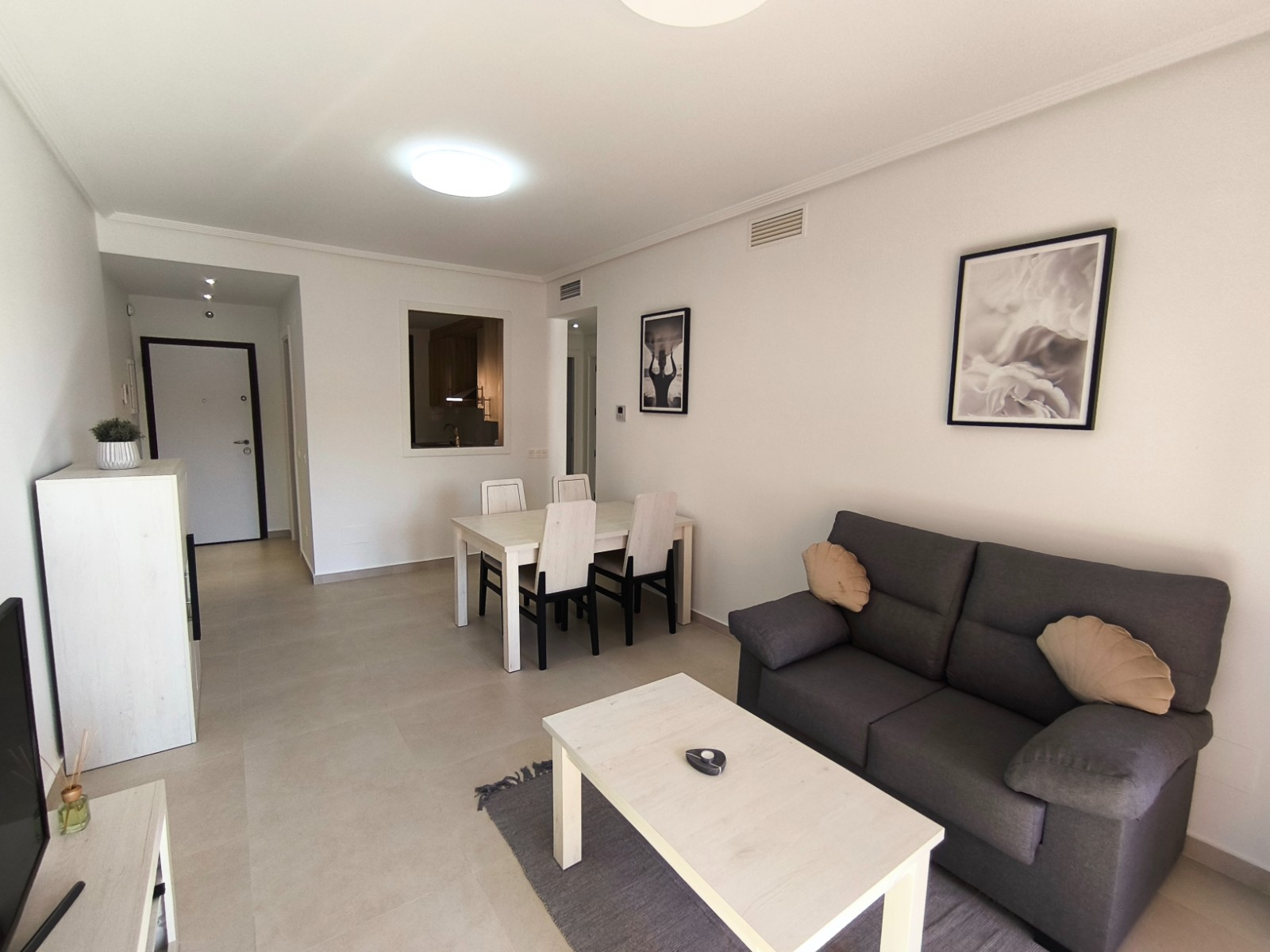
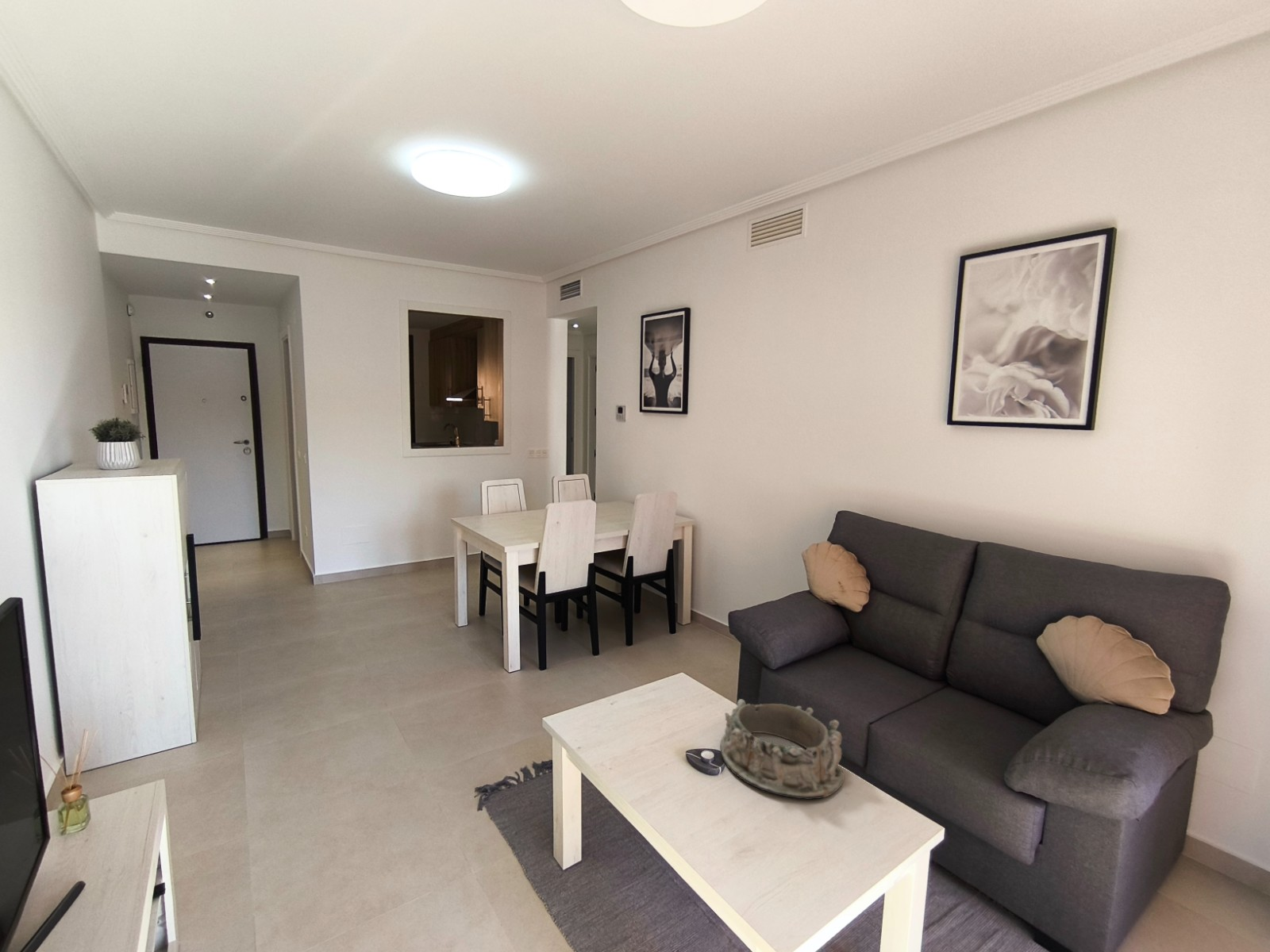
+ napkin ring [719,698,845,800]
